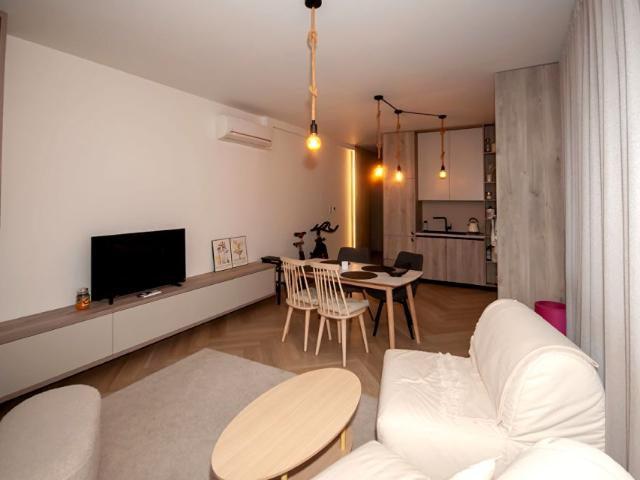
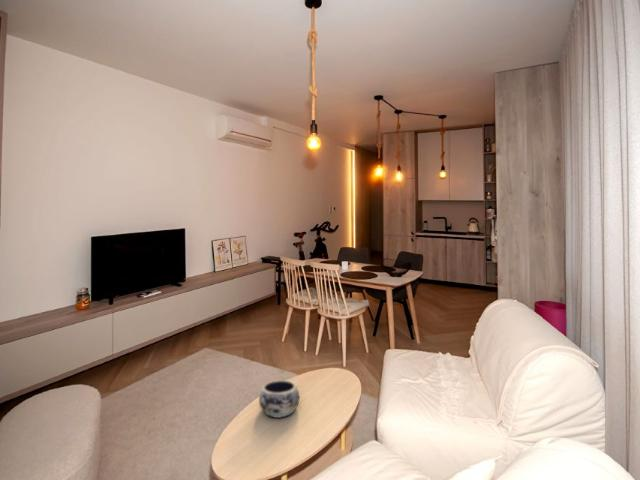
+ decorative bowl [258,379,300,419]
